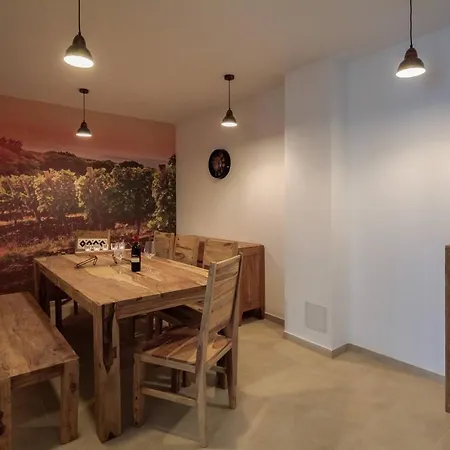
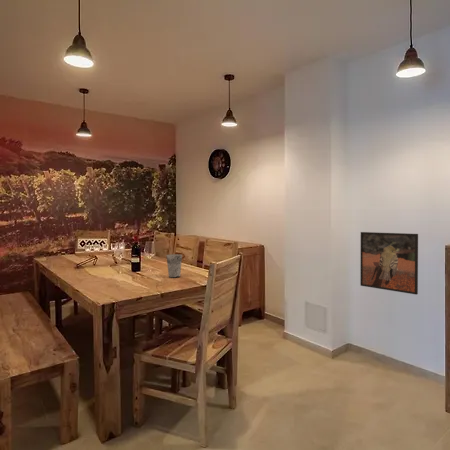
+ cup [165,253,183,278]
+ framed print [359,231,419,296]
